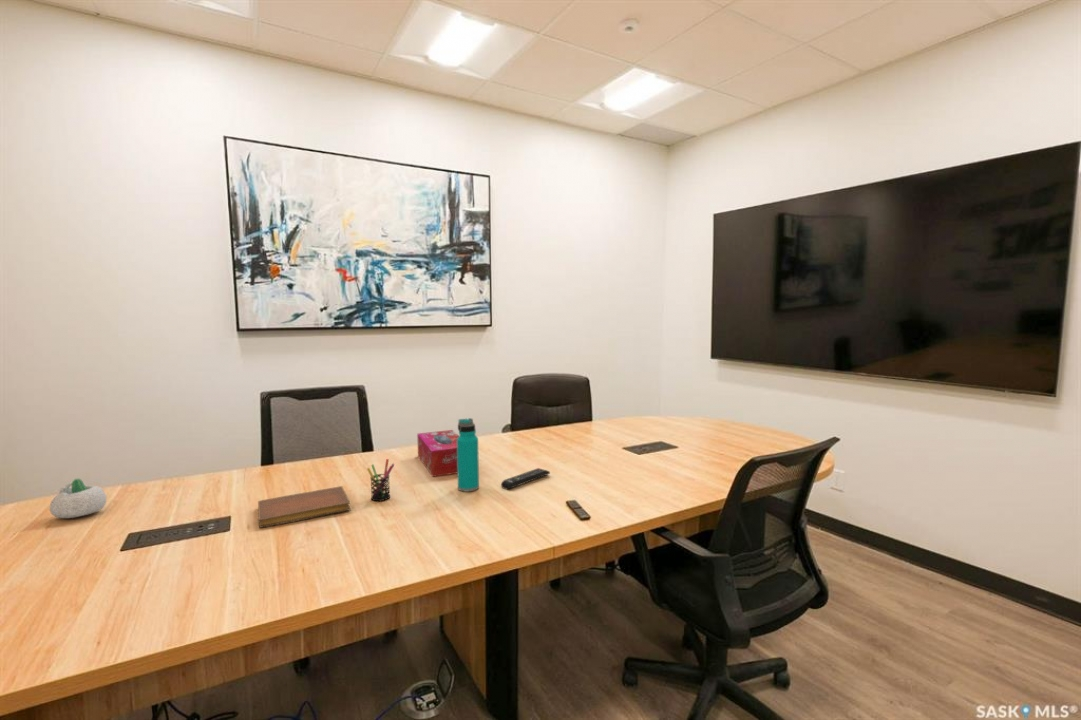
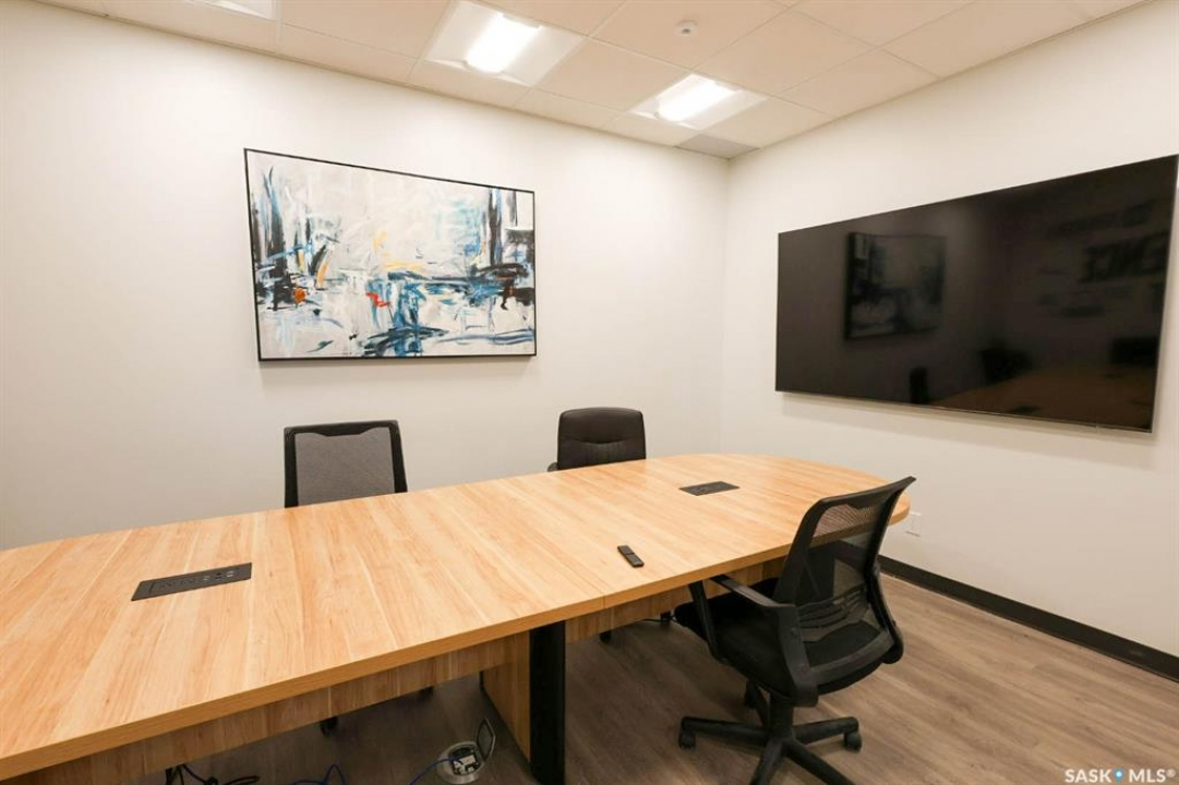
- remote control [500,467,551,490]
- tissue box [416,429,460,478]
- succulent planter [48,477,107,519]
- pen holder [366,458,395,502]
- water bottle [457,417,480,493]
- notebook [257,485,352,529]
